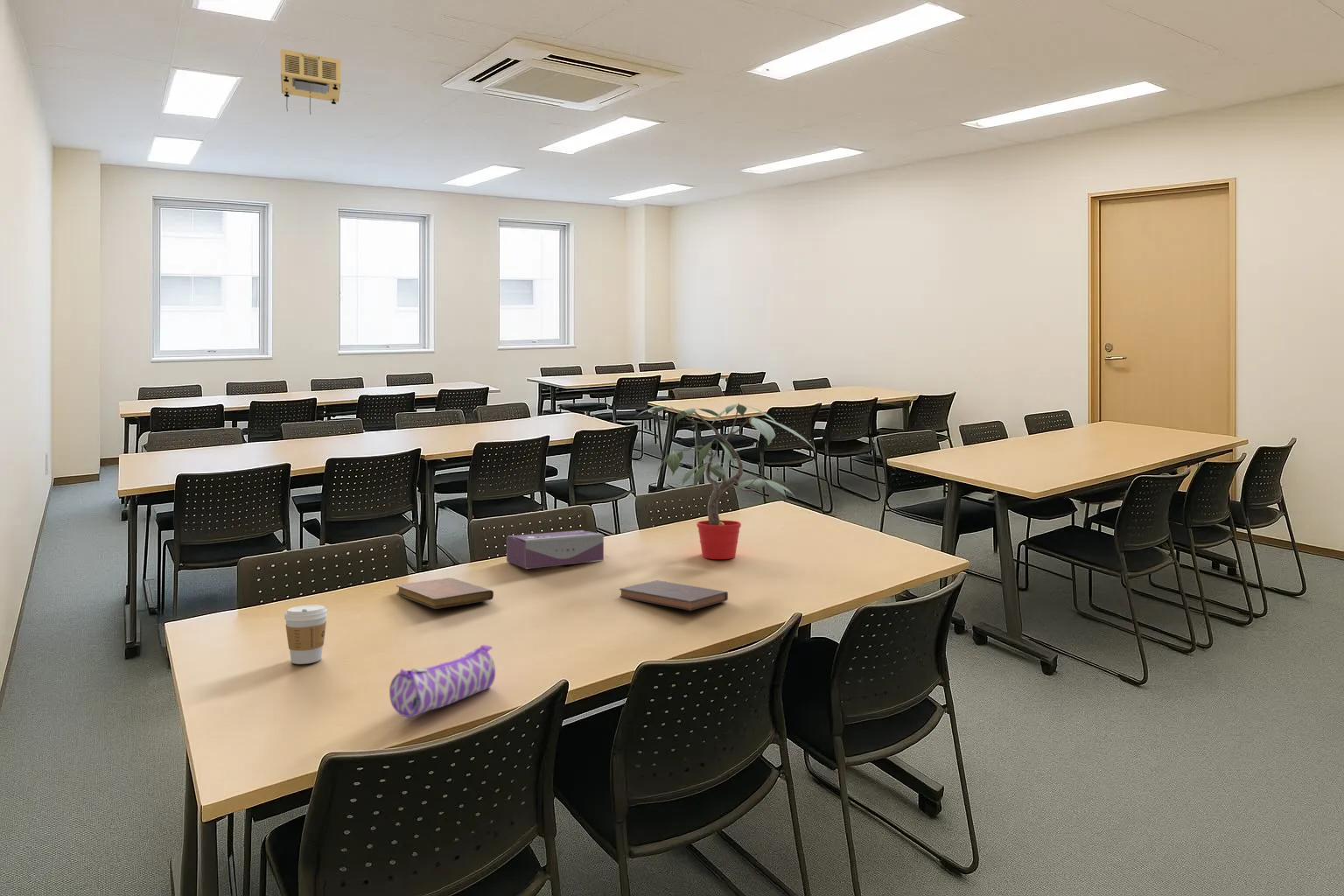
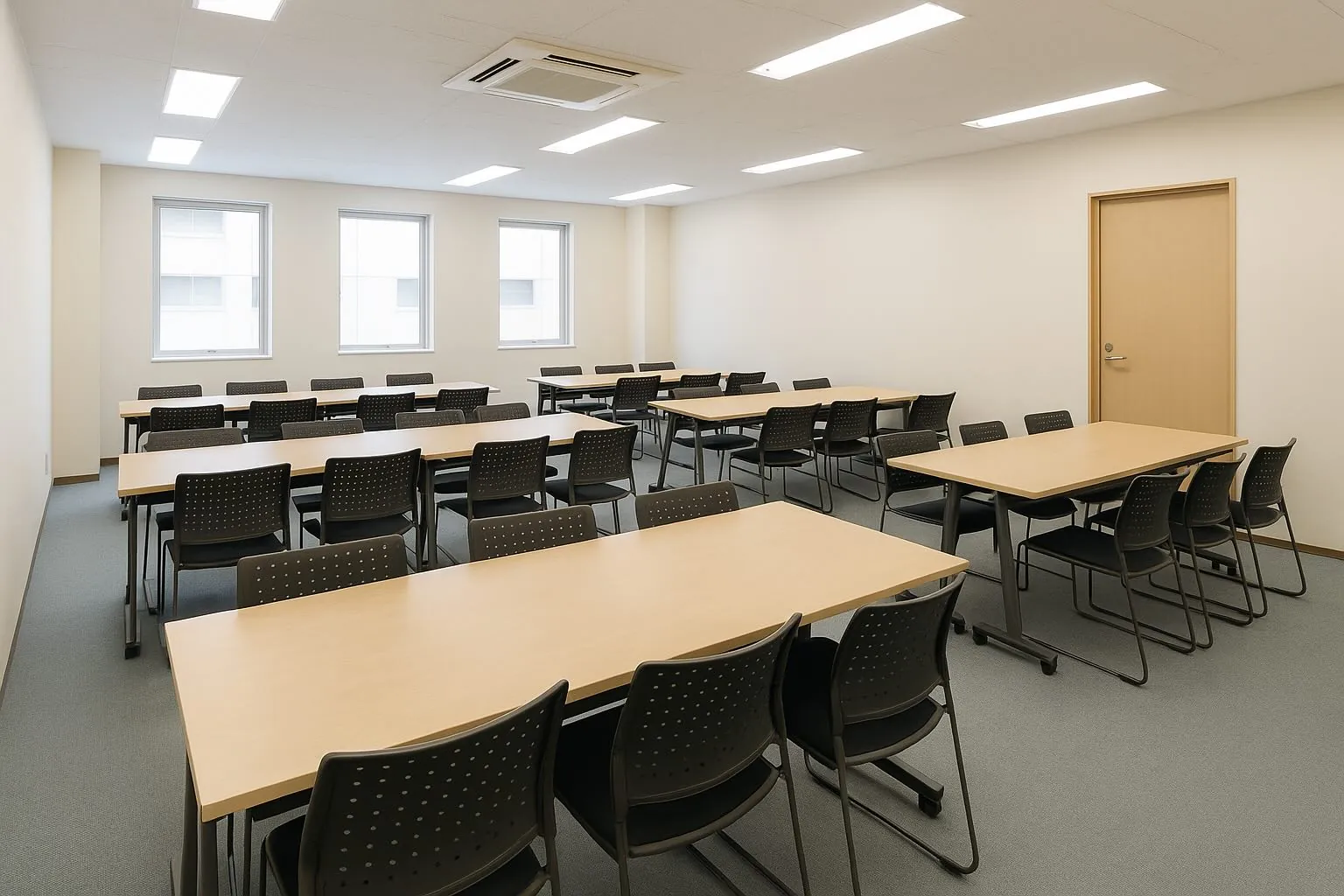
- notebook [395,577,494,610]
- tissue box [506,529,605,570]
- projector [279,48,341,116]
- book [619,579,729,612]
- coffee cup [283,605,328,665]
- pencil case [388,644,496,718]
- potted plant [636,402,816,560]
